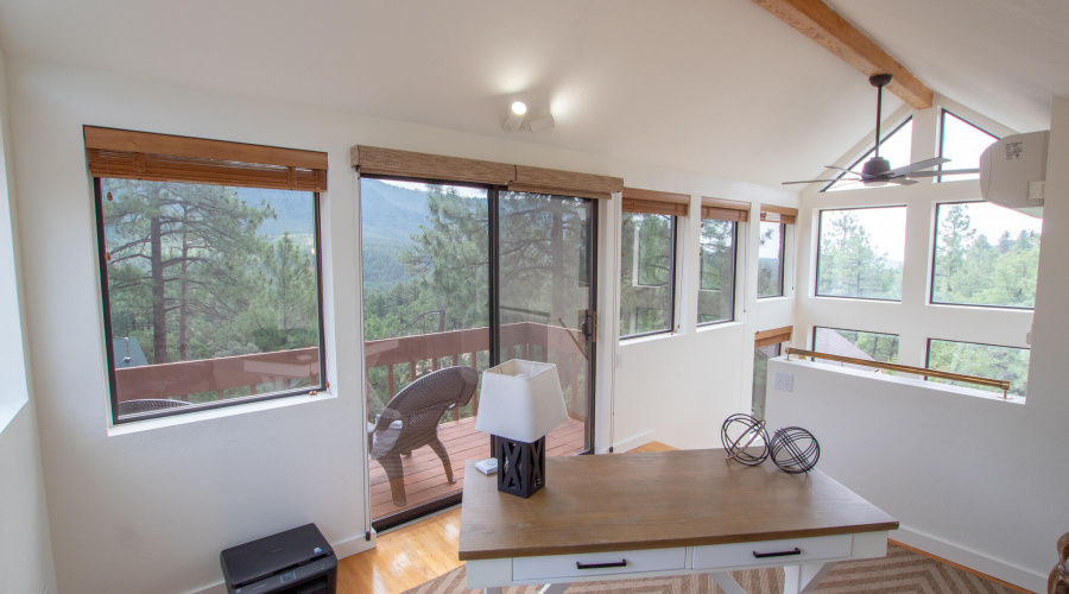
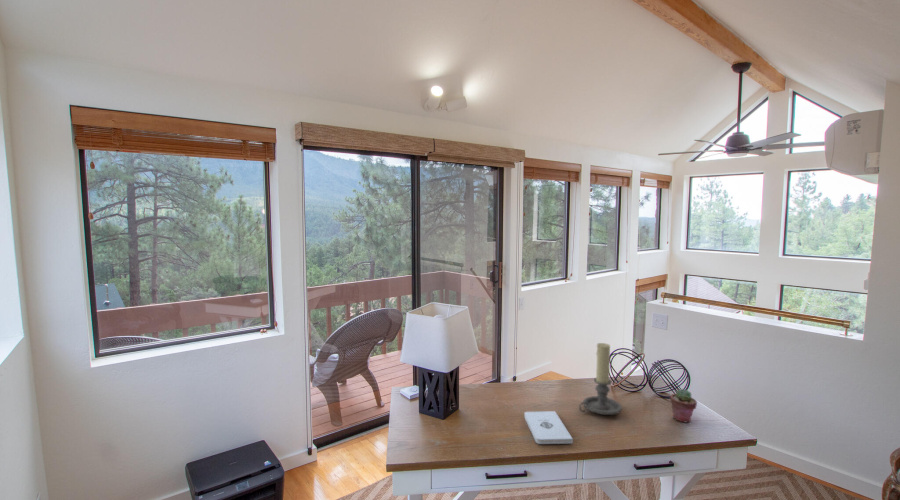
+ notepad [523,410,574,445]
+ potted succulent [669,388,698,423]
+ candle holder [578,342,623,416]
